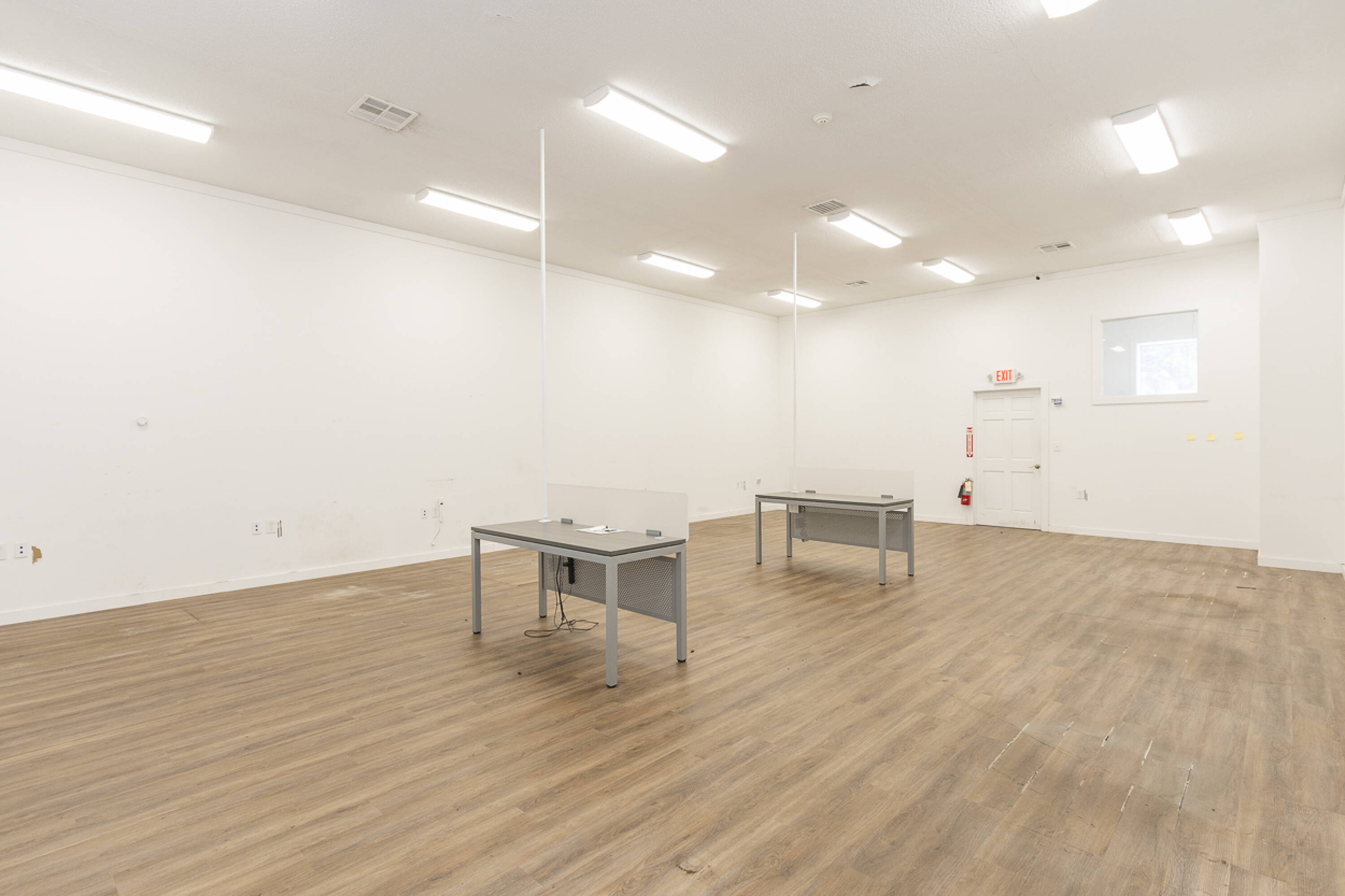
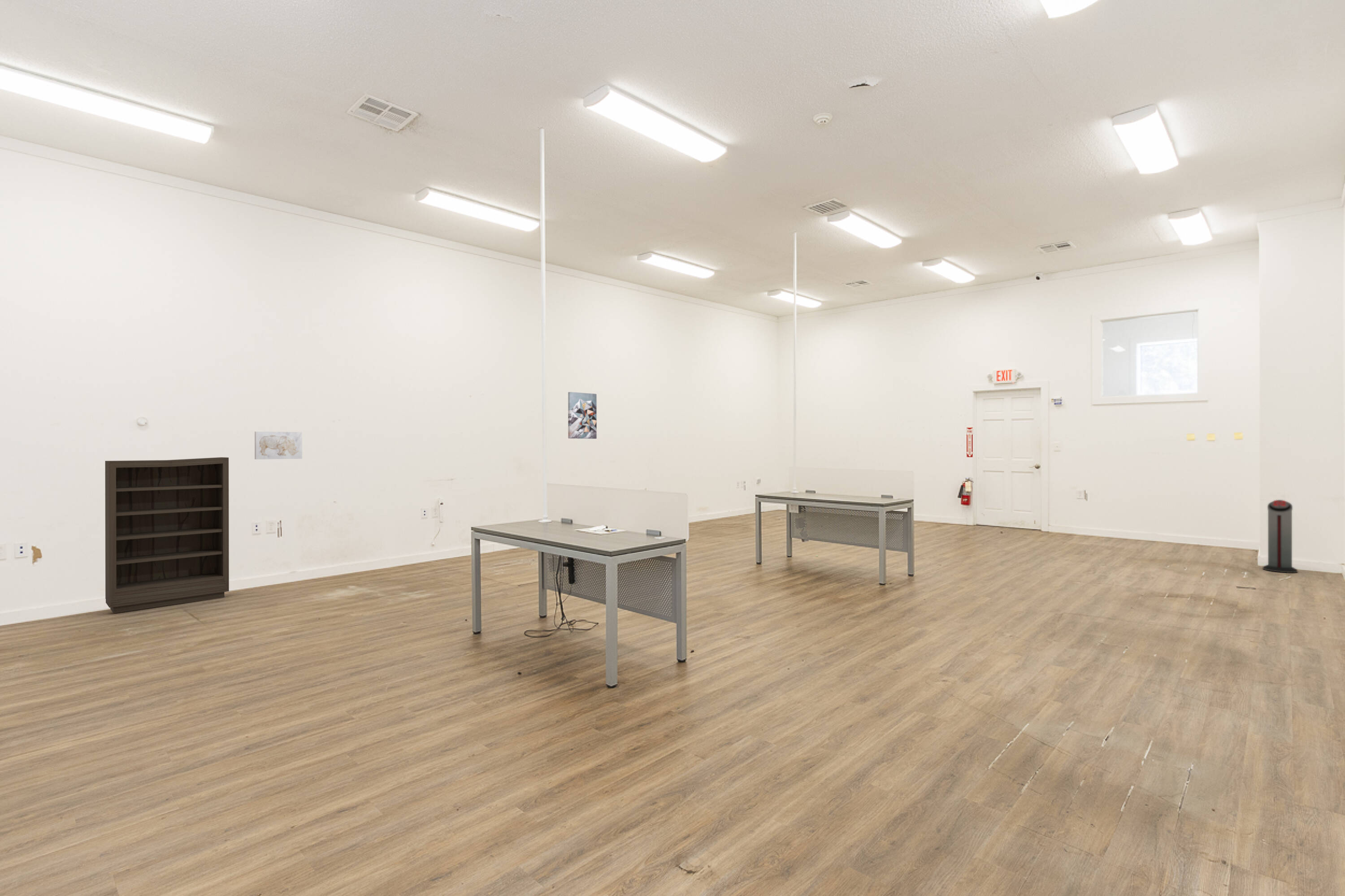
+ air purifier [1263,499,1298,573]
+ wall art [568,391,597,439]
+ bookshelf [105,457,230,614]
+ wall art [254,431,303,460]
